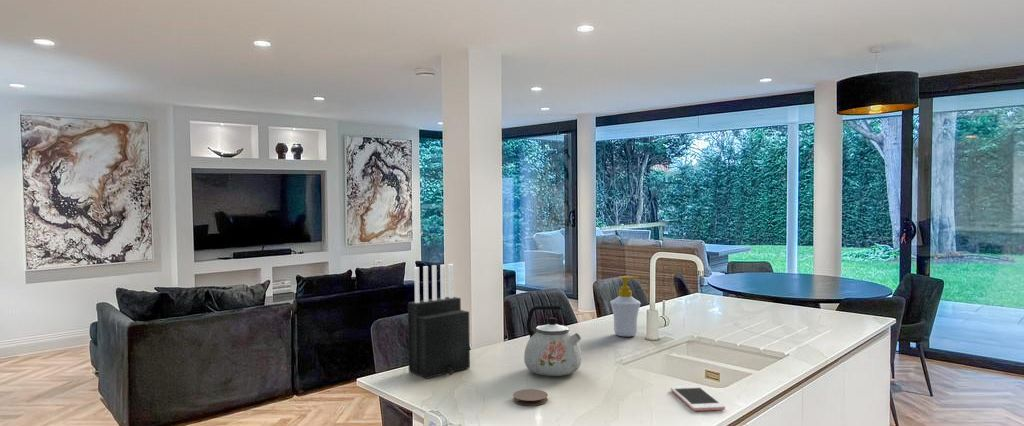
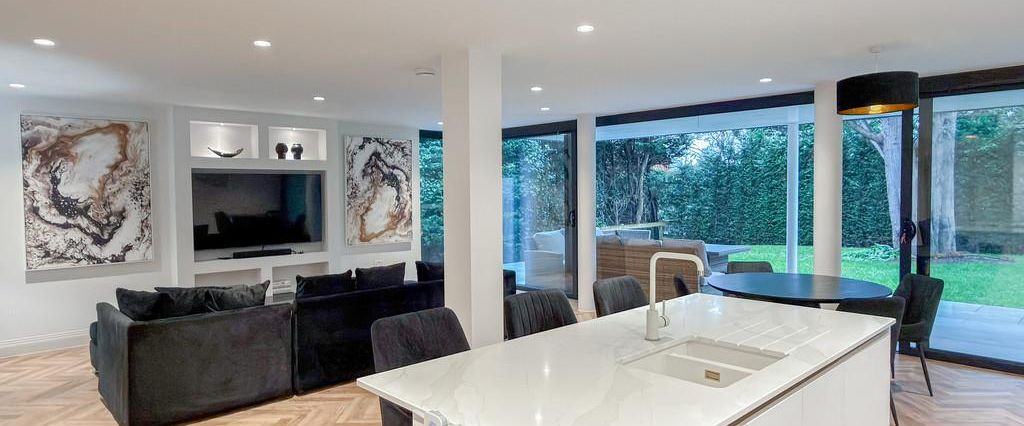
- knife block [407,263,471,380]
- soap bottle [609,275,642,338]
- kettle [523,305,582,377]
- cell phone [670,385,726,412]
- coaster [512,388,549,406]
